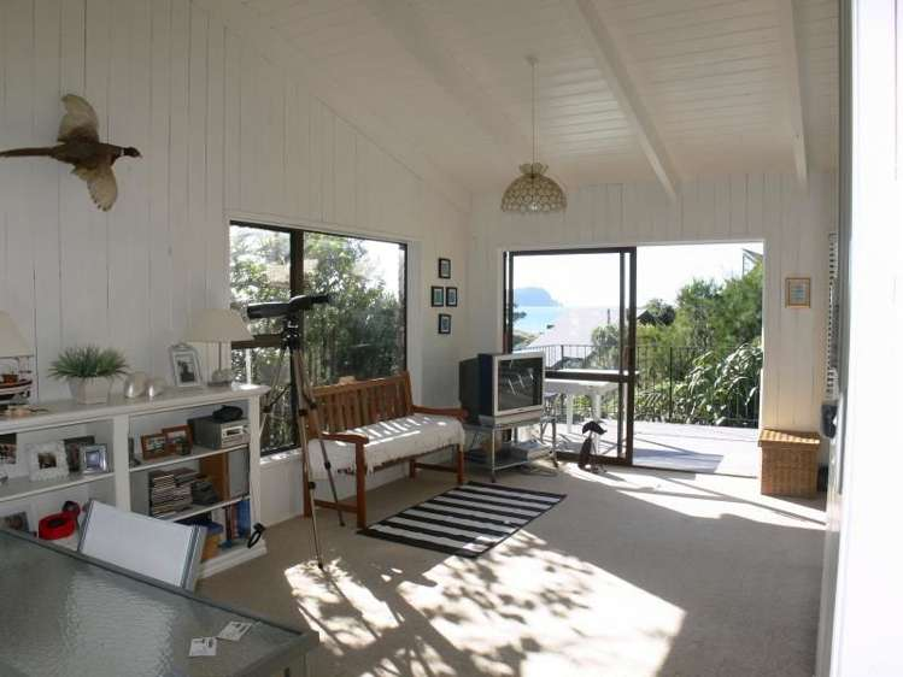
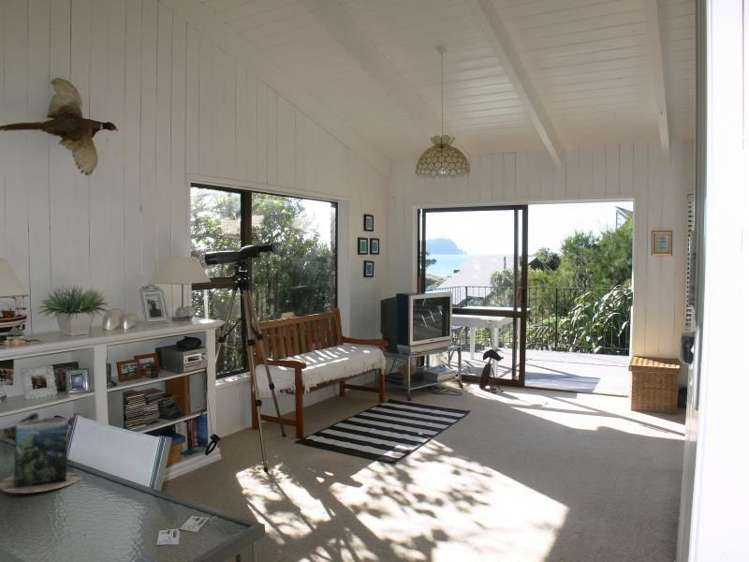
+ book [0,412,84,494]
